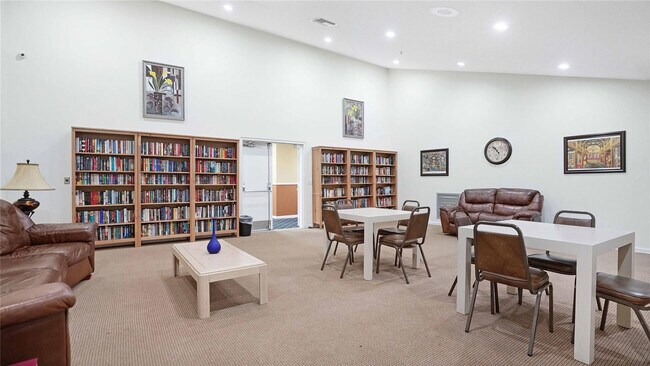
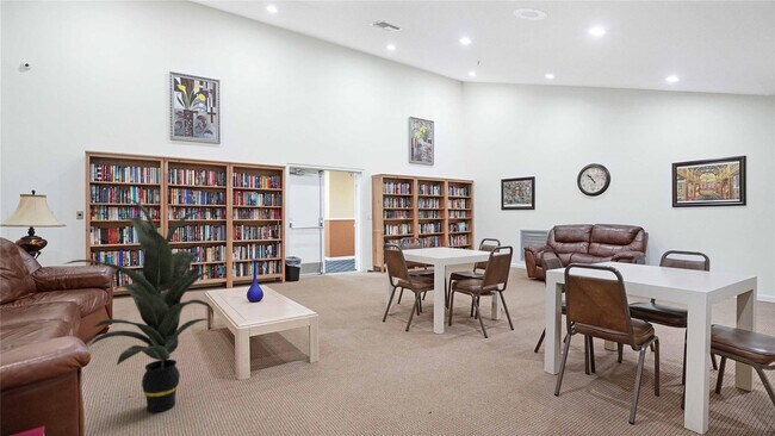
+ indoor plant [62,198,218,413]
